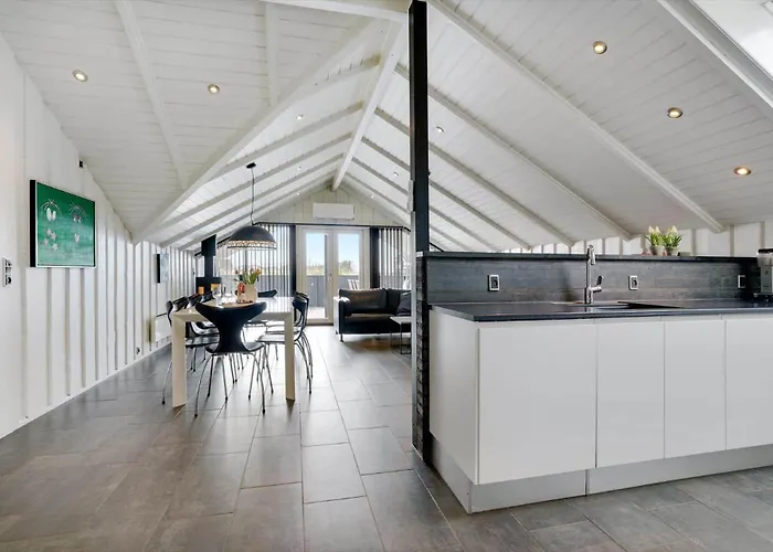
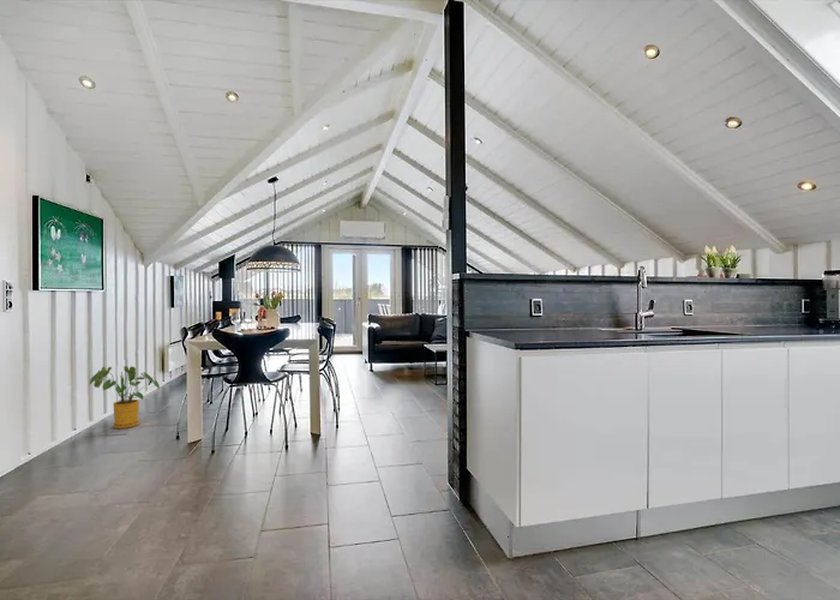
+ house plant [89,365,161,430]
